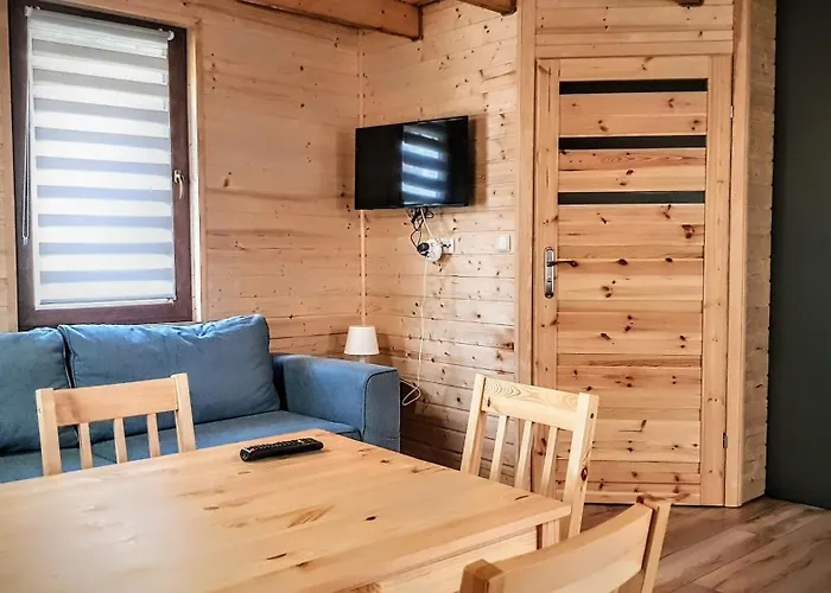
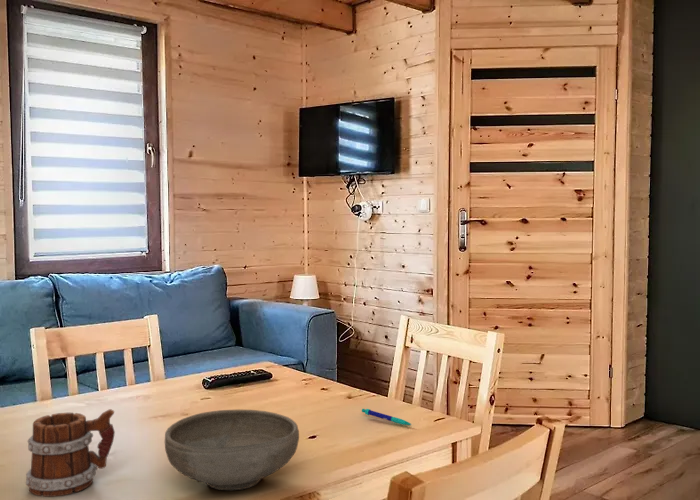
+ pen [361,408,413,426]
+ mug [25,408,116,498]
+ bowl [164,409,300,491]
